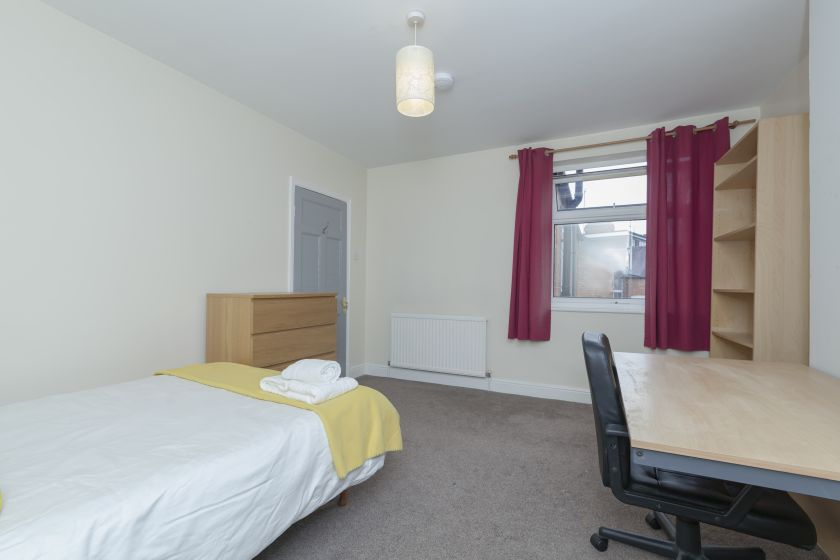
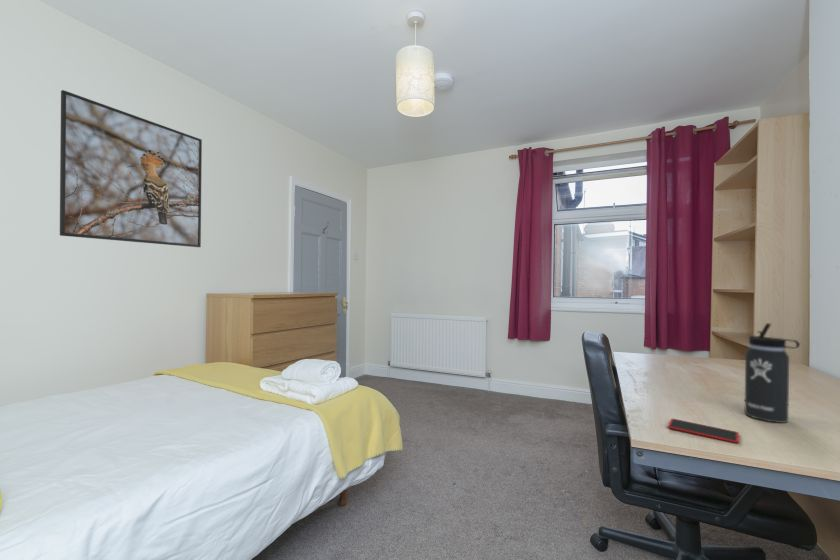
+ thermos bottle [744,322,801,424]
+ smartphone [667,417,740,444]
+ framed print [59,89,203,248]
